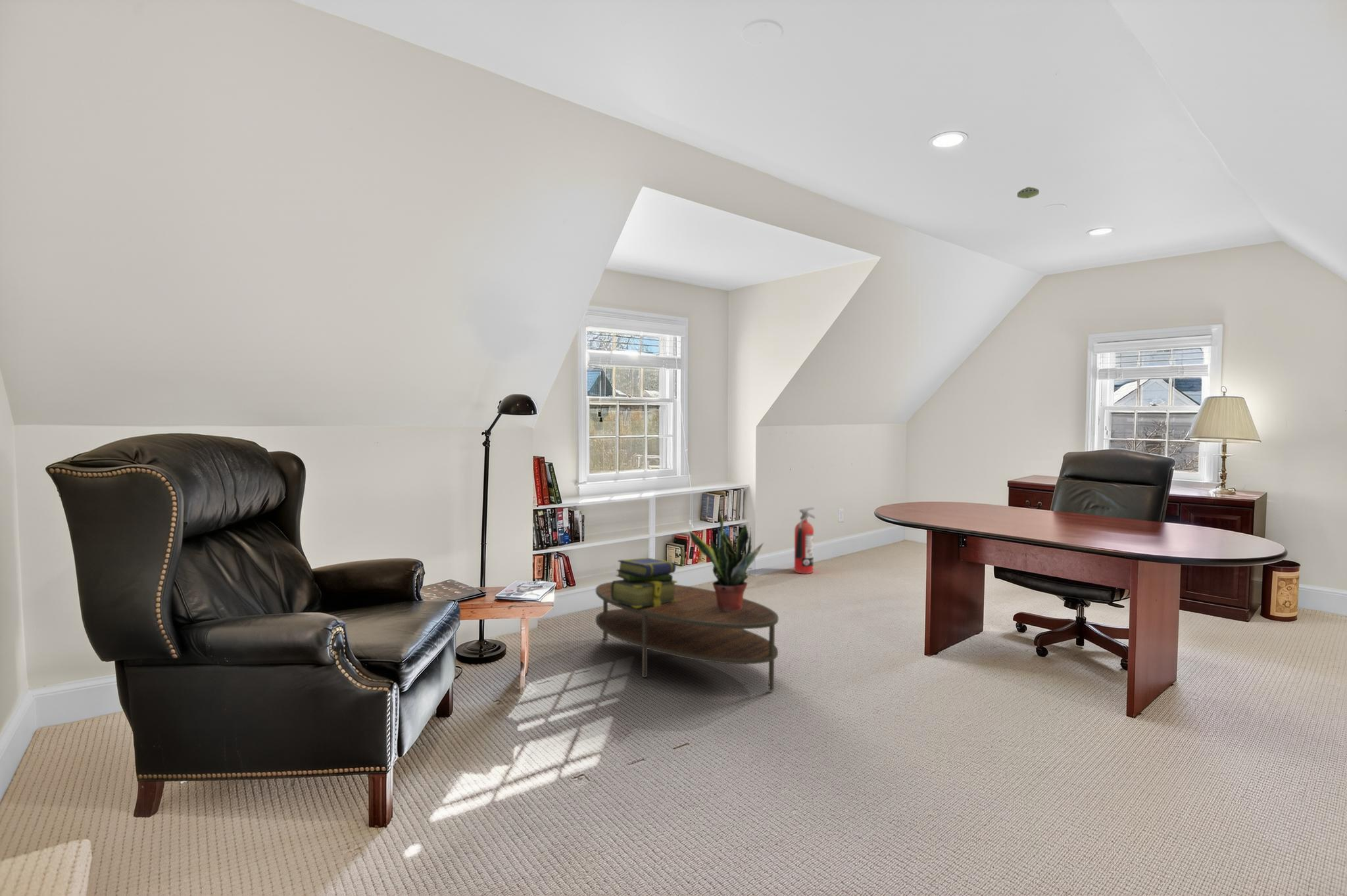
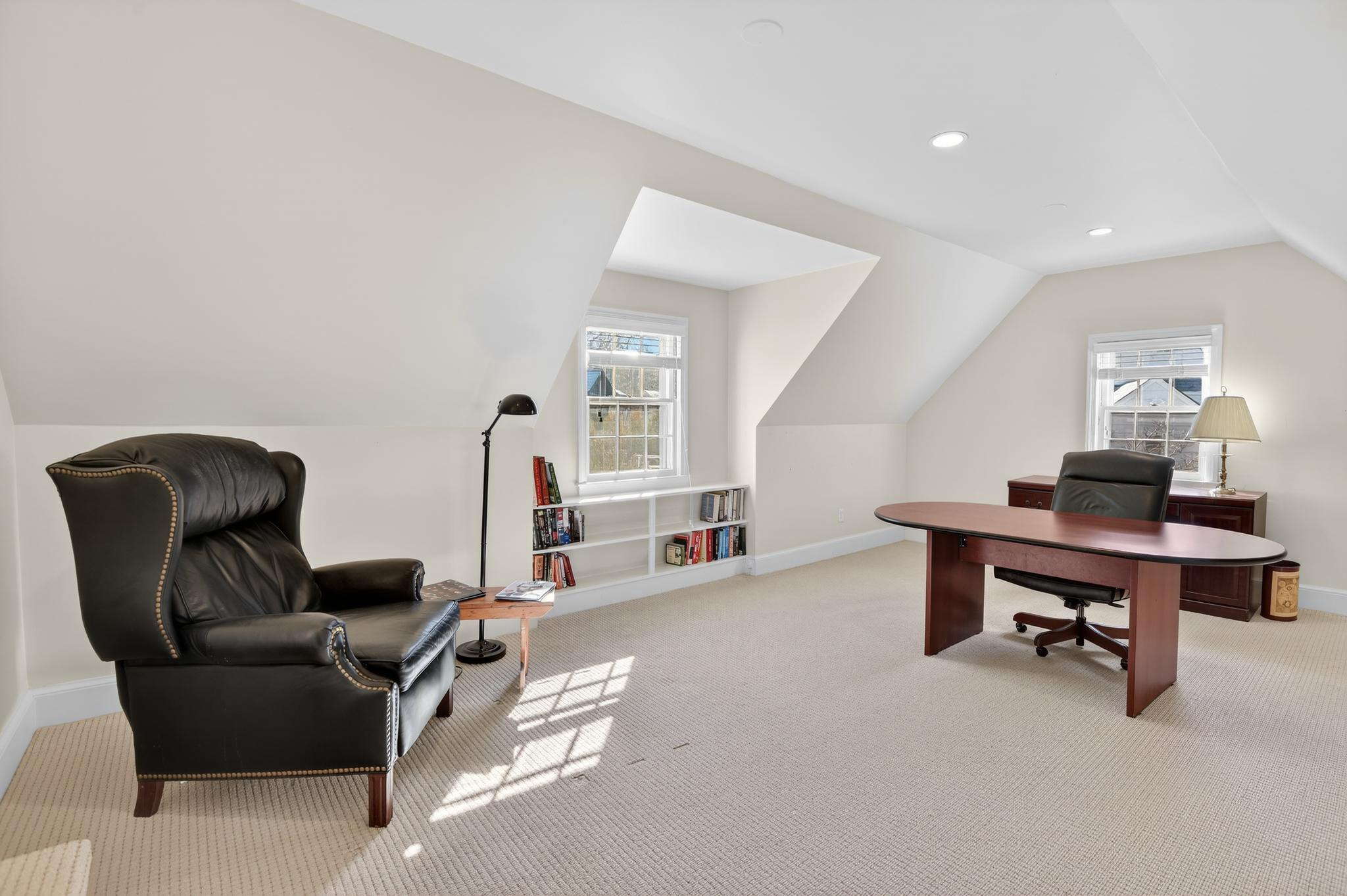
- stack of books [611,557,678,608]
- potted plant [689,512,765,611]
- coffee table [595,581,779,692]
- fire extinguisher [794,507,816,575]
- smoke detector [1017,187,1040,199]
